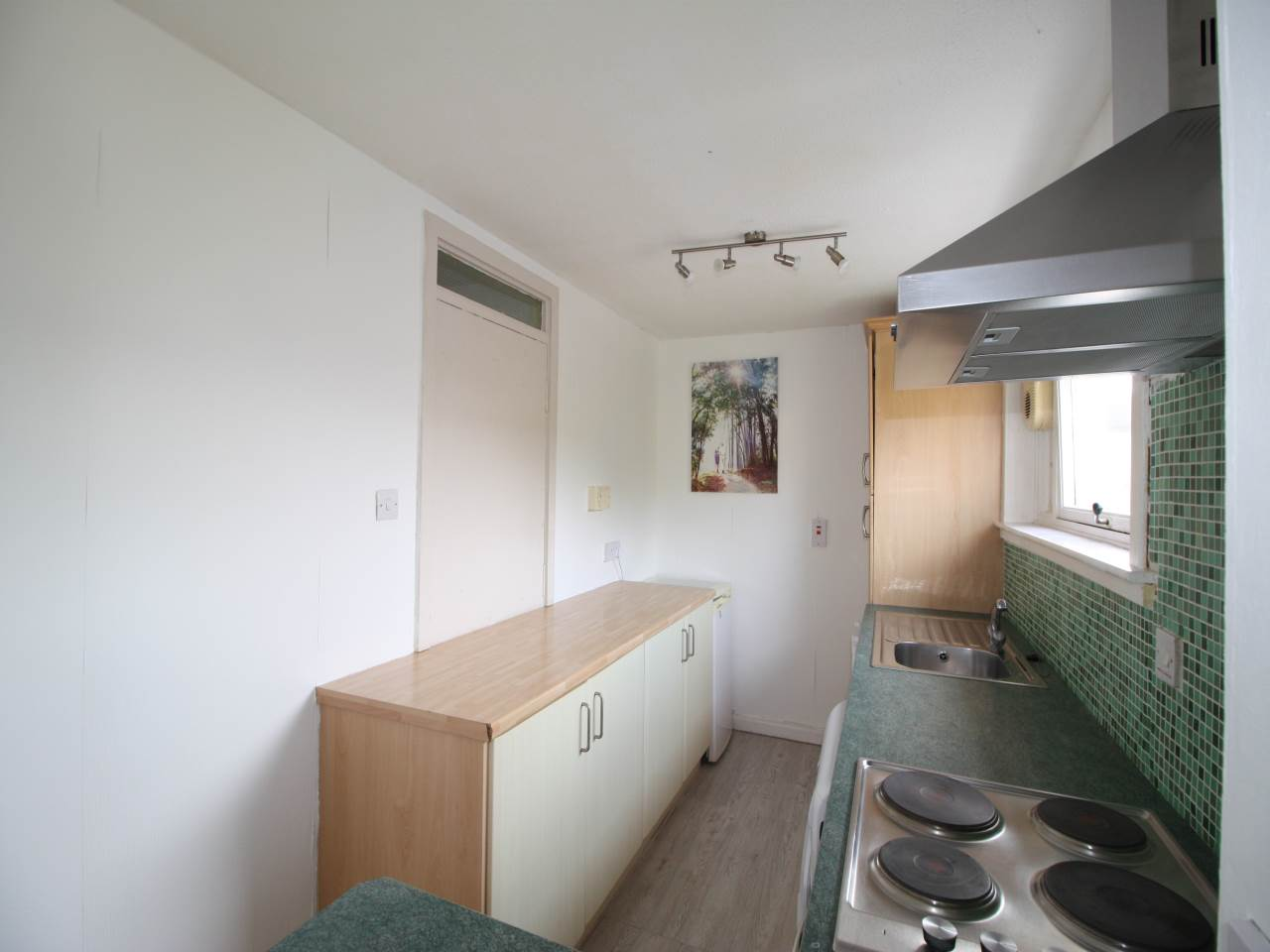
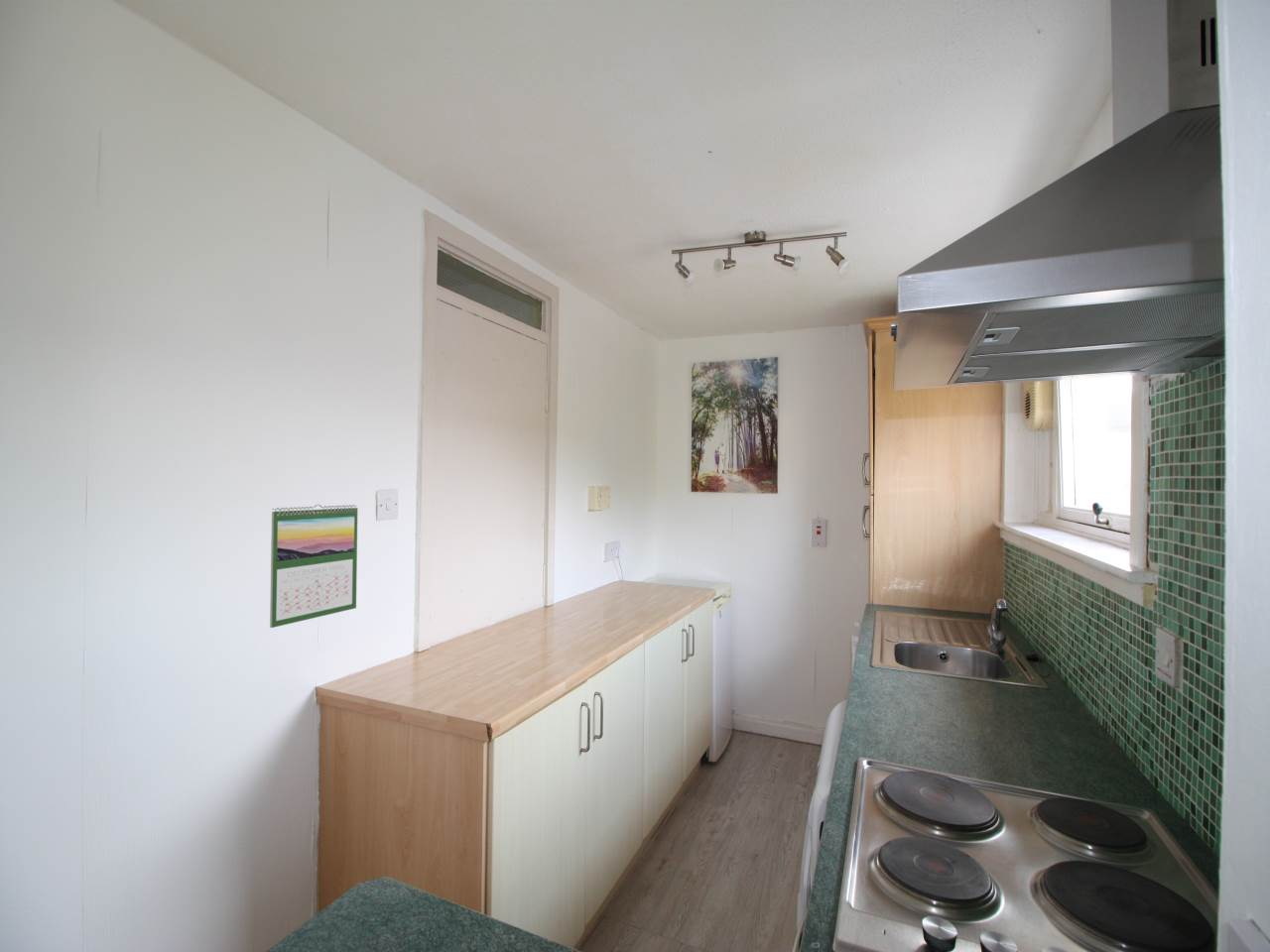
+ calendar [269,504,358,629]
